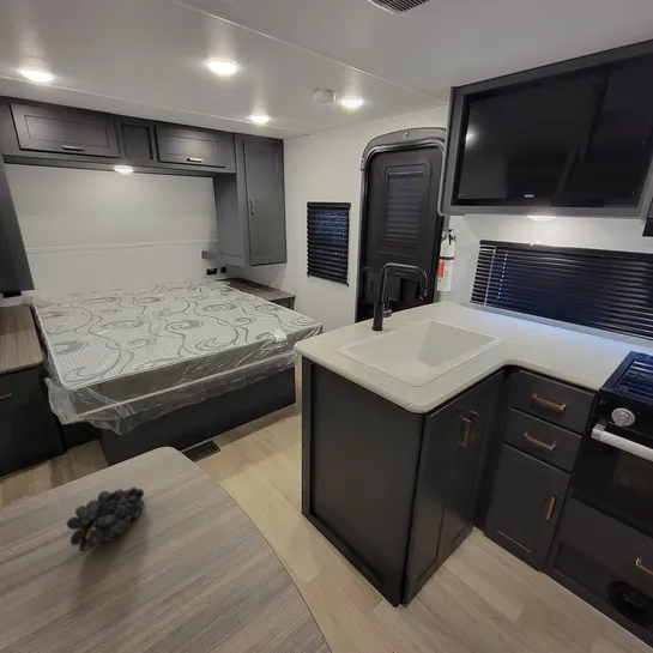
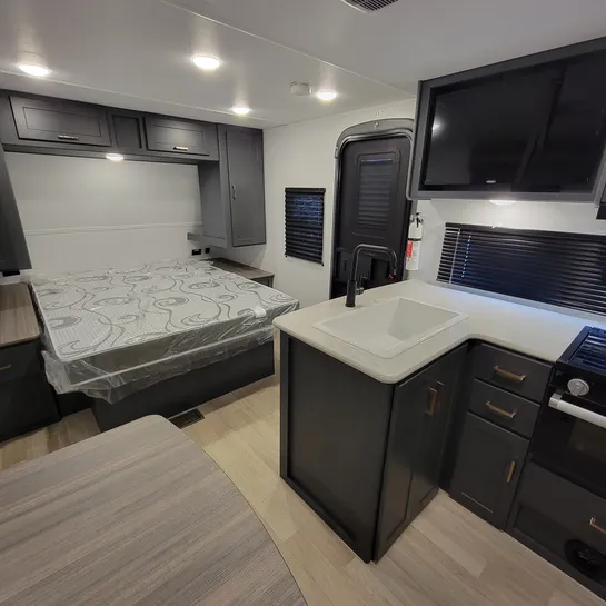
- fruit [66,486,145,552]
